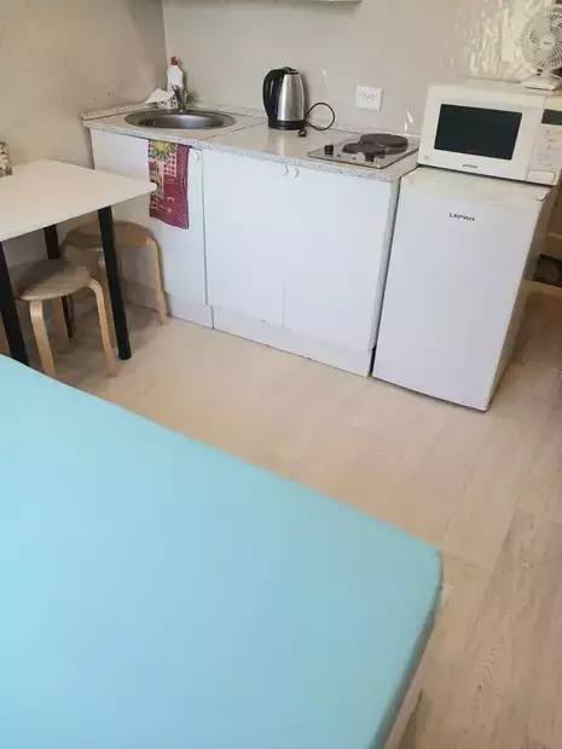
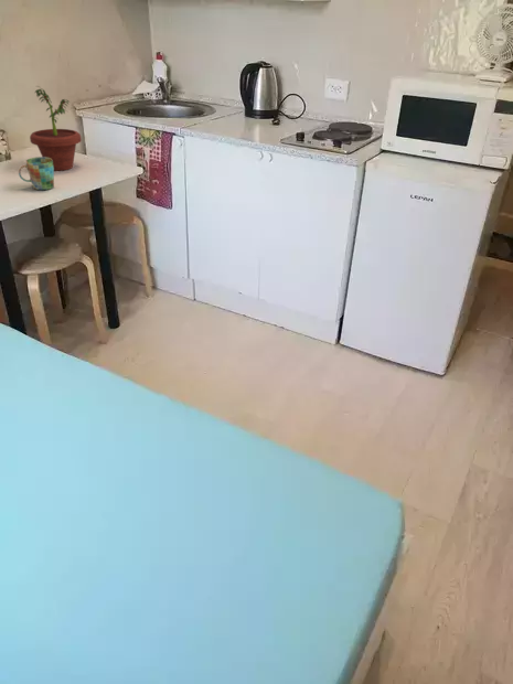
+ potted plant [29,85,83,171]
+ mug [18,156,55,191]
